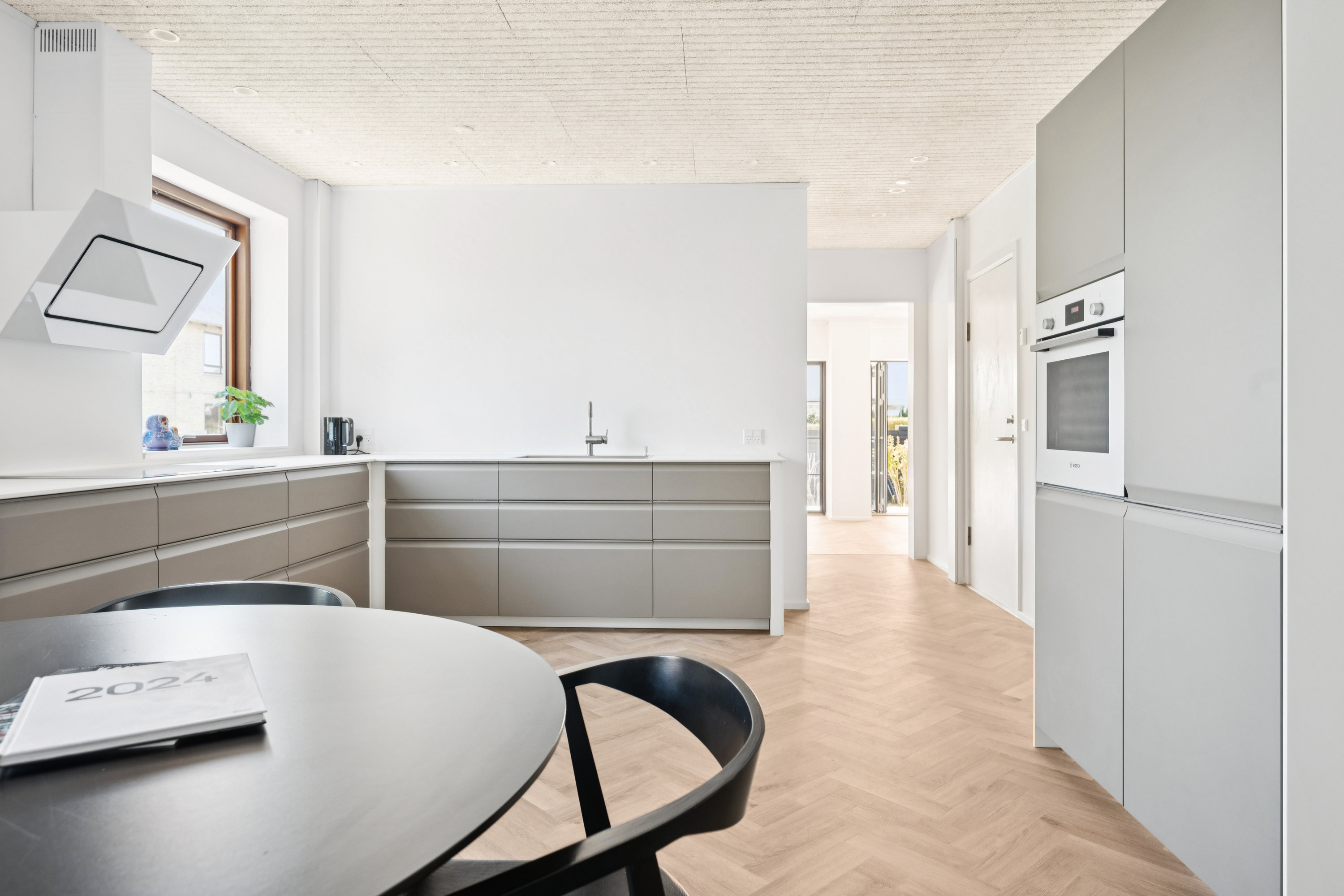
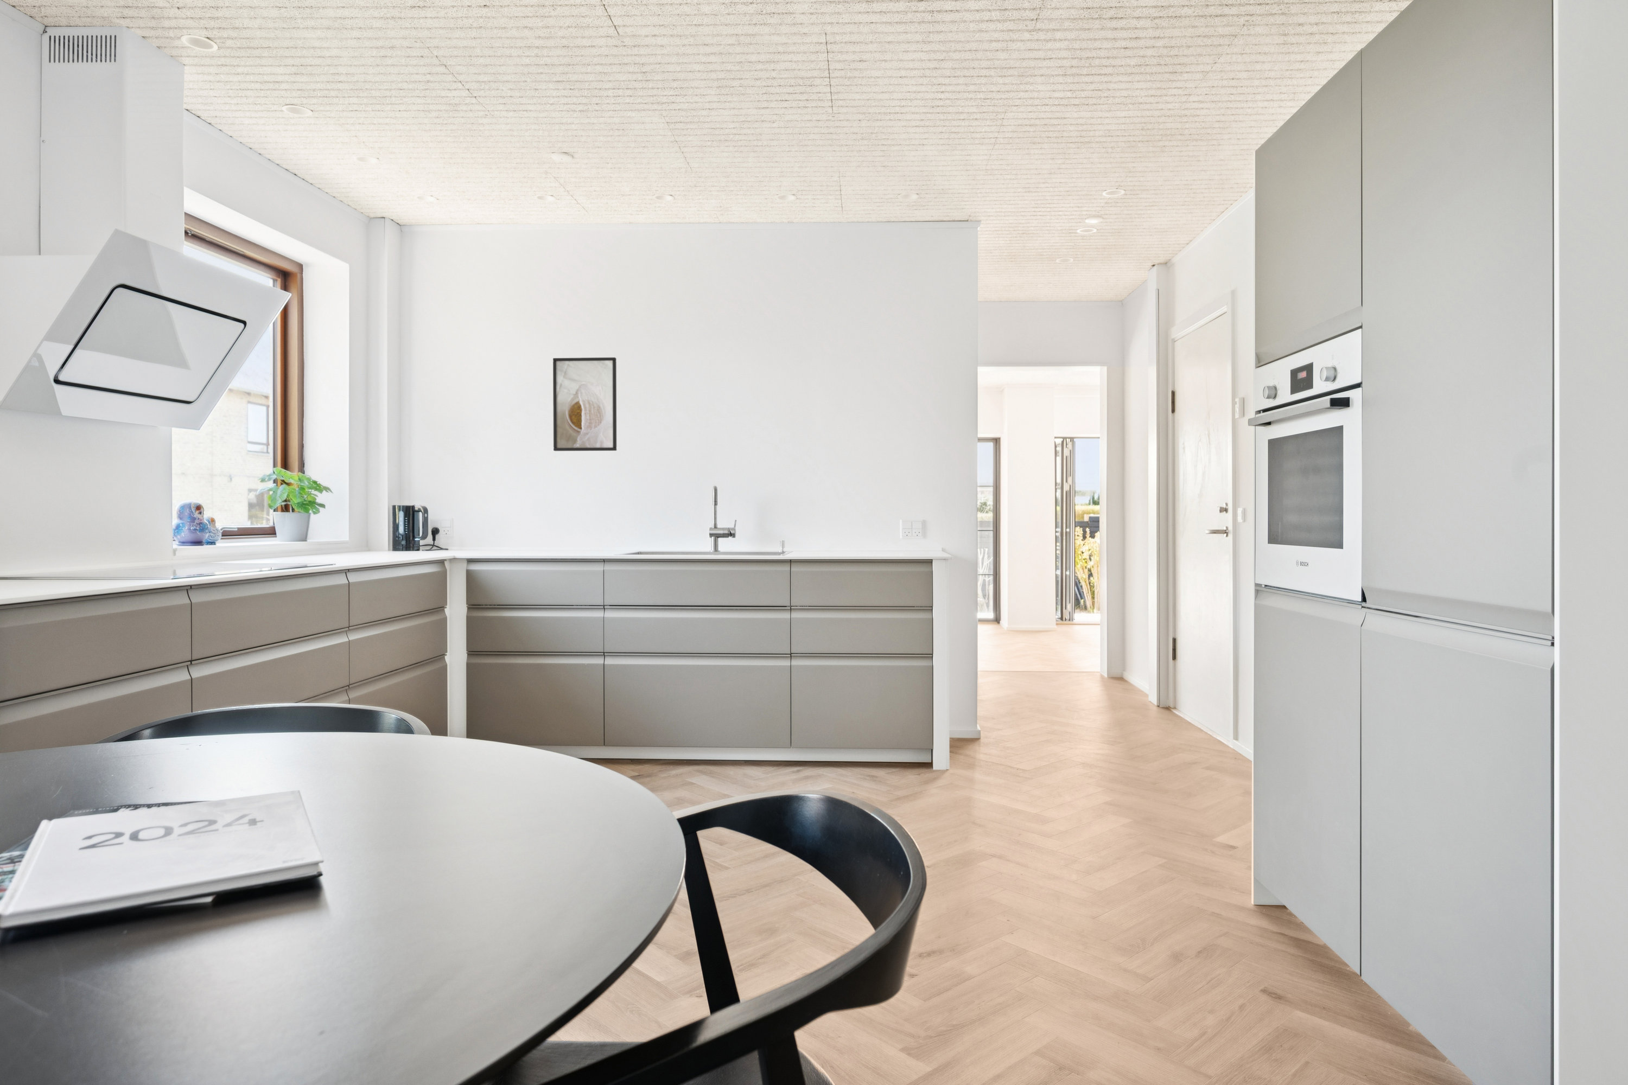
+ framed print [552,357,617,452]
